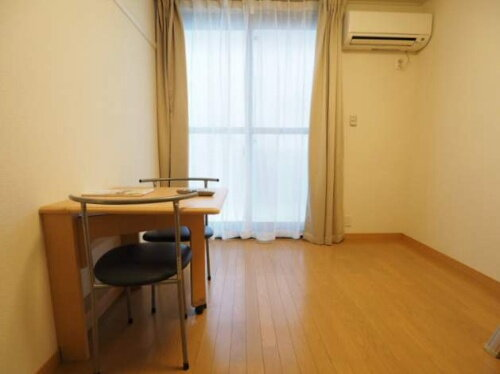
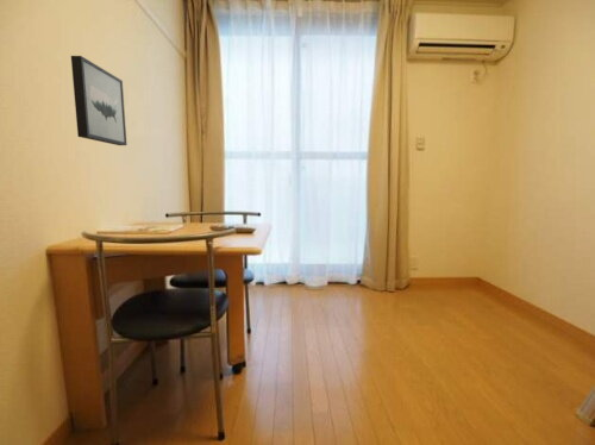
+ wall art [70,55,129,146]
